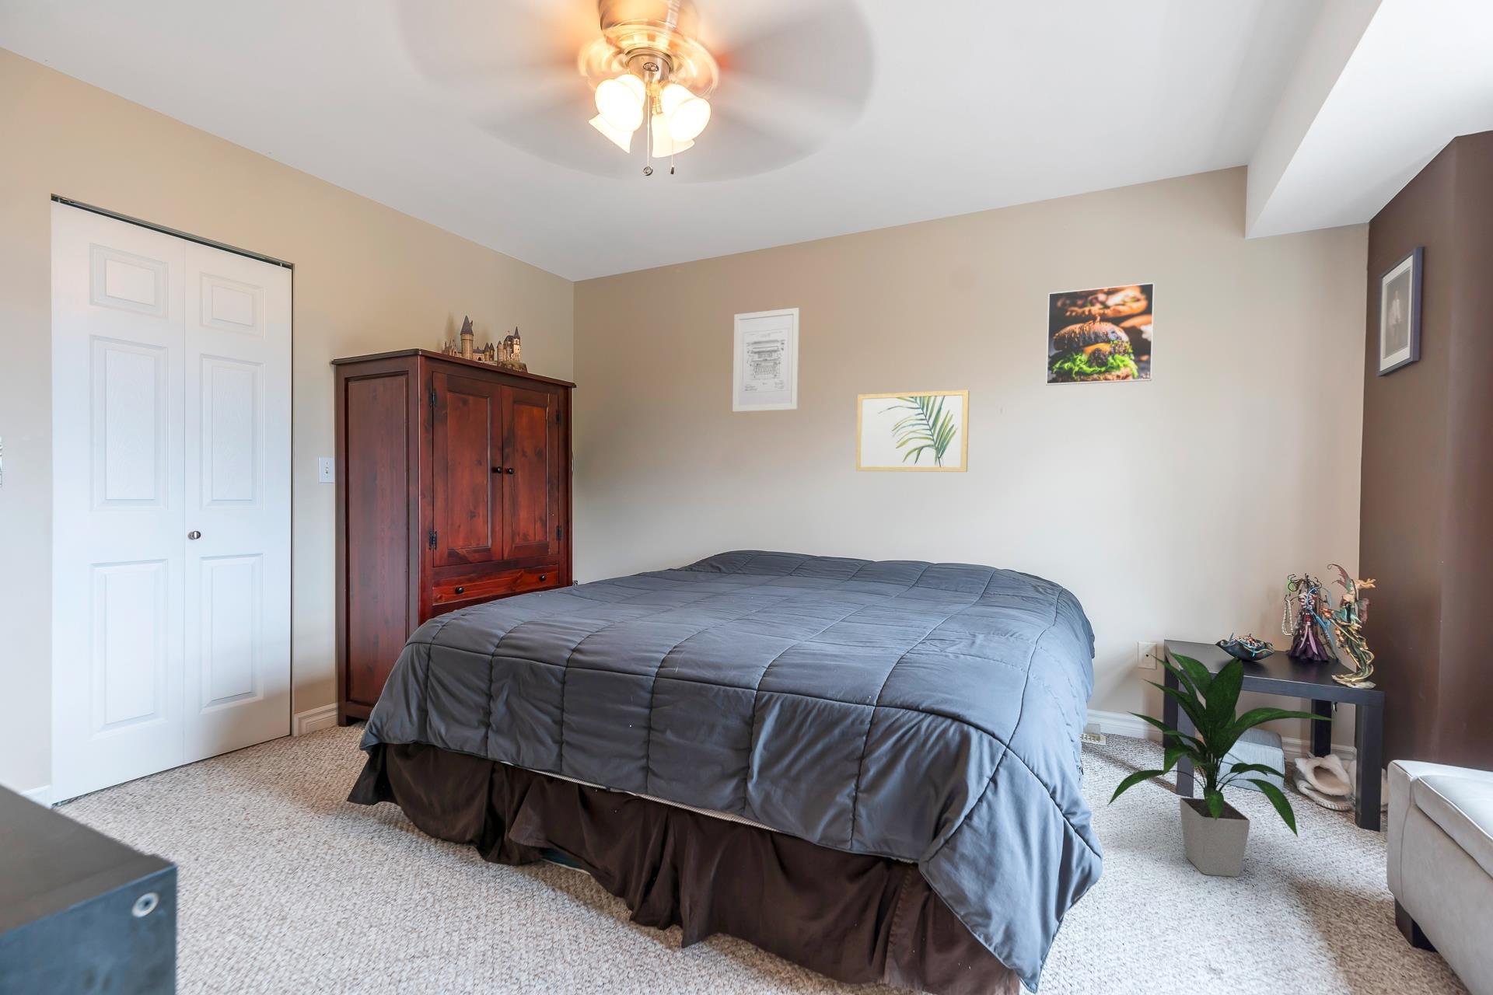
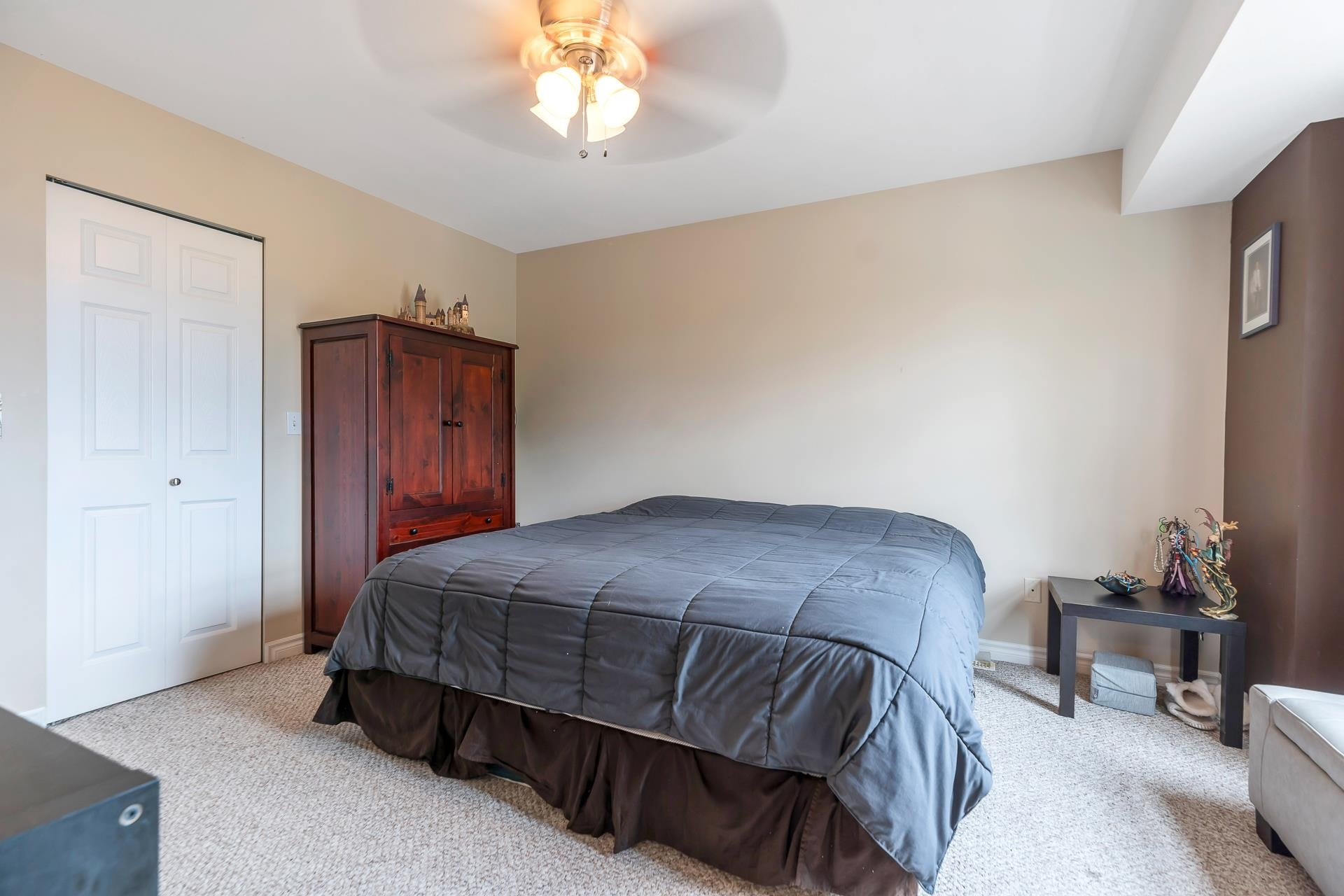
- indoor plant [1106,651,1337,877]
- wall art [732,306,800,413]
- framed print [1045,282,1155,386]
- wall art [855,390,971,473]
